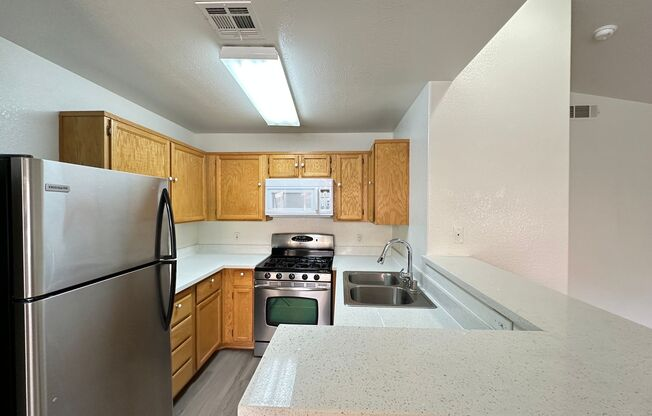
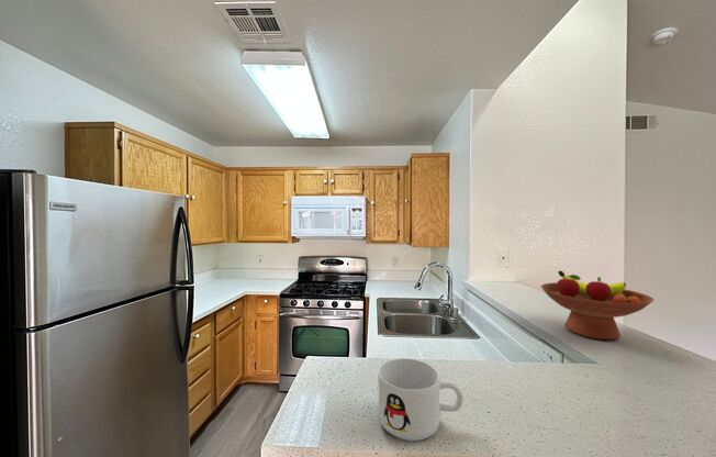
+ mug [377,357,465,442]
+ fruit bowl [540,270,655,341]
